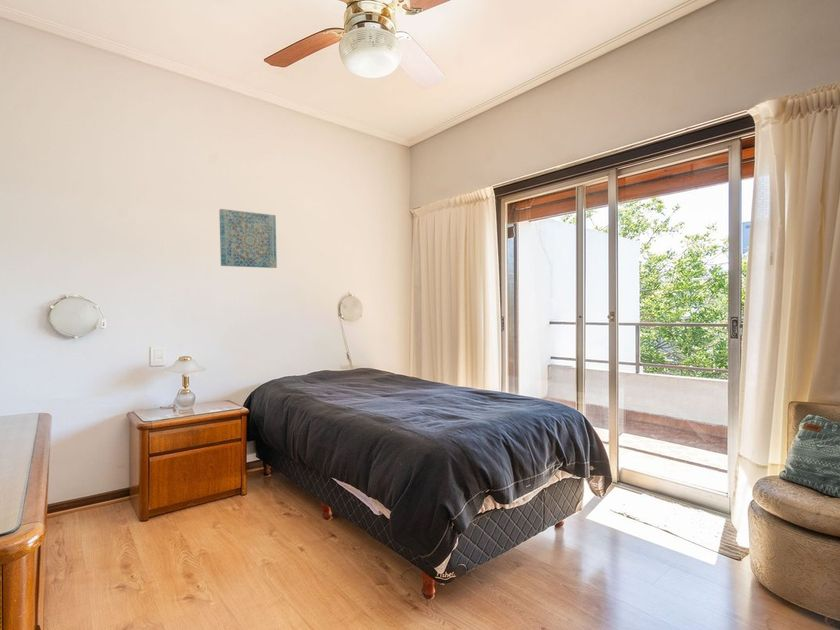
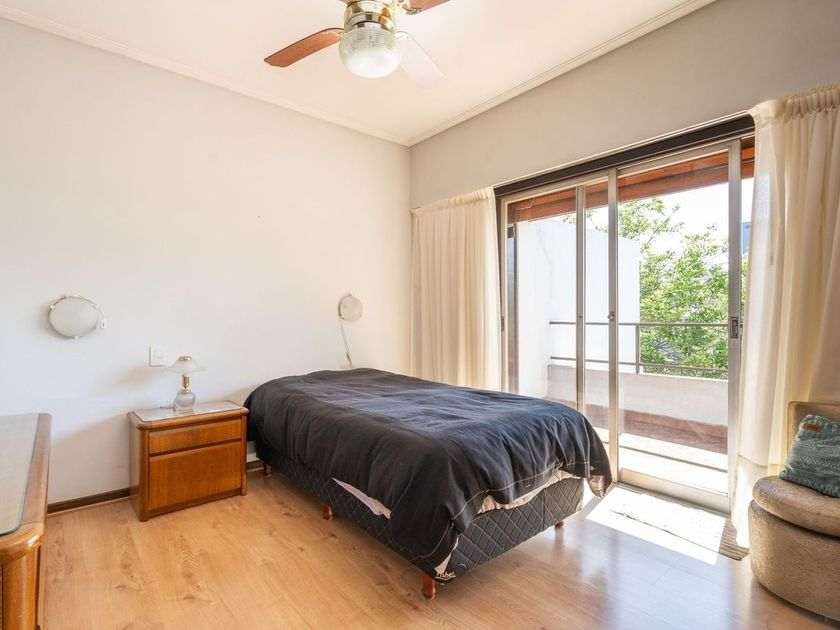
- wall art [218,208,278,269]
